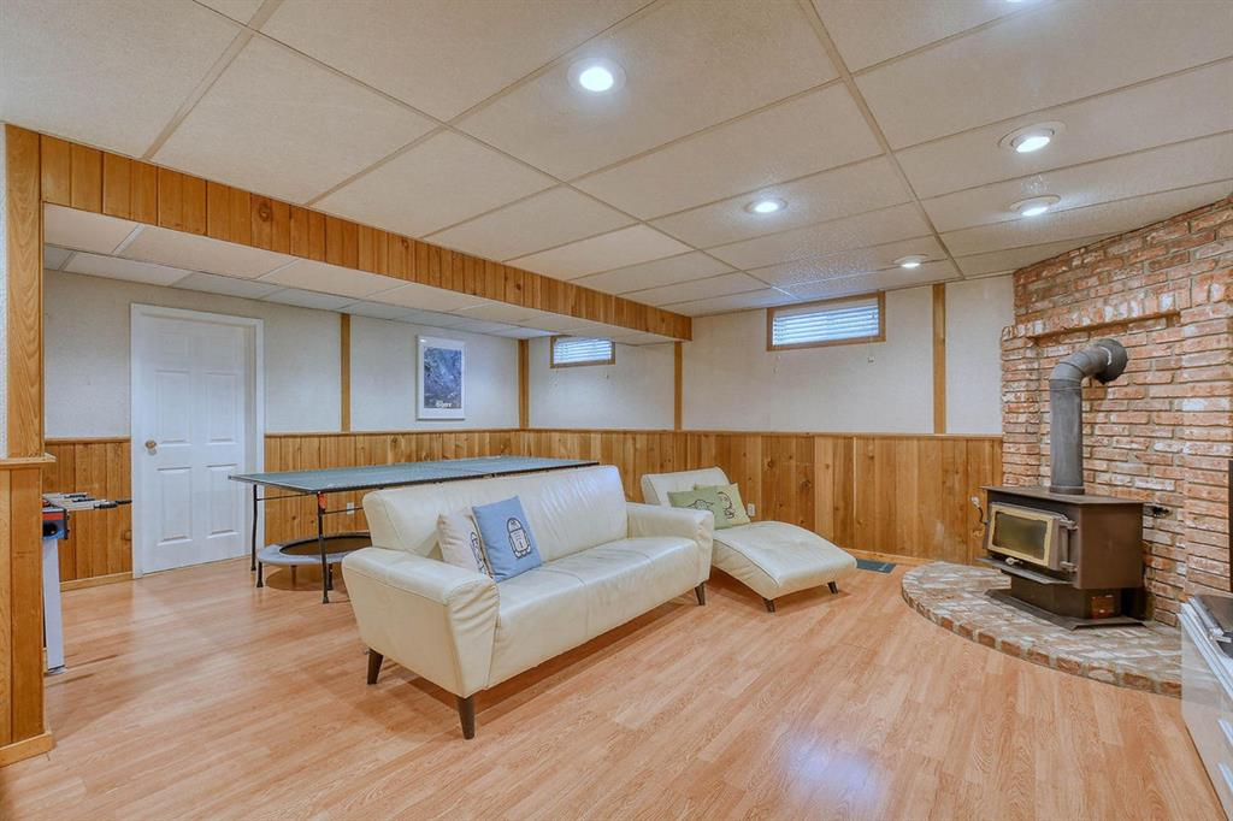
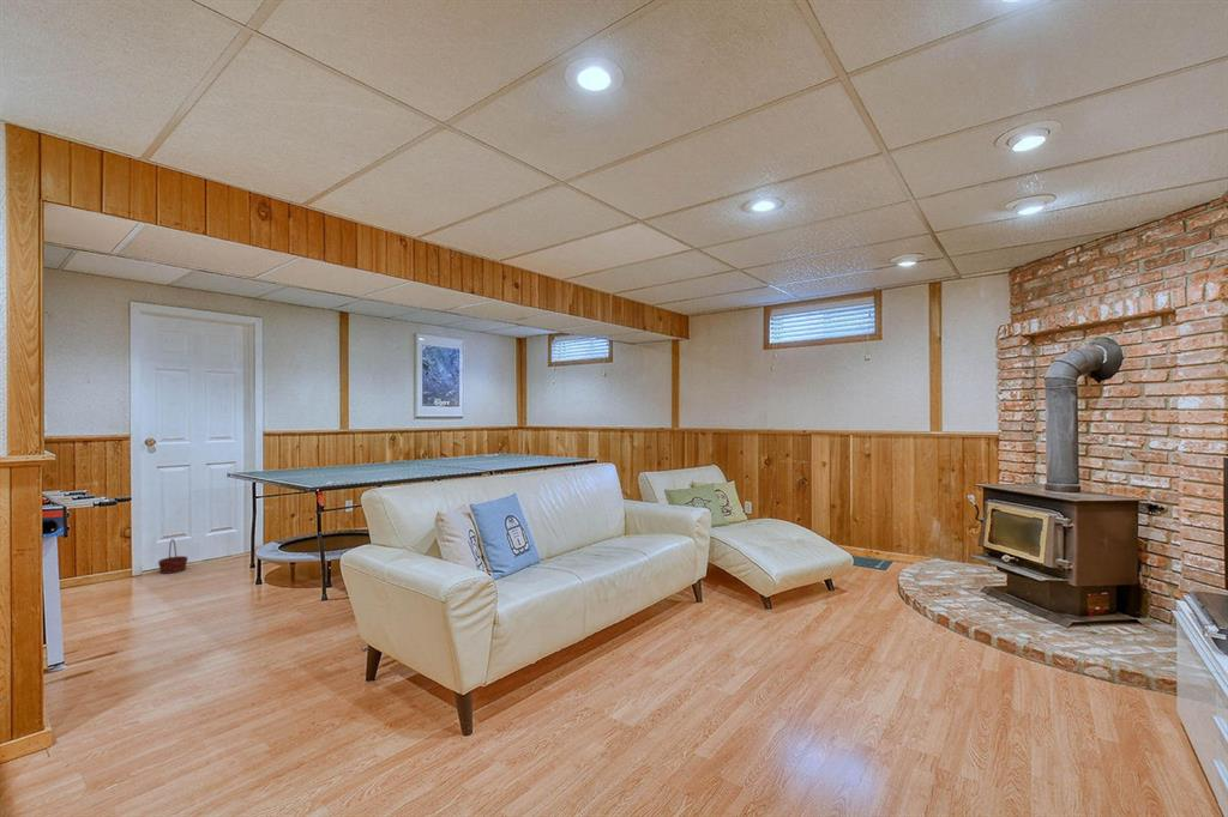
+ basket [157,538,188,575]
